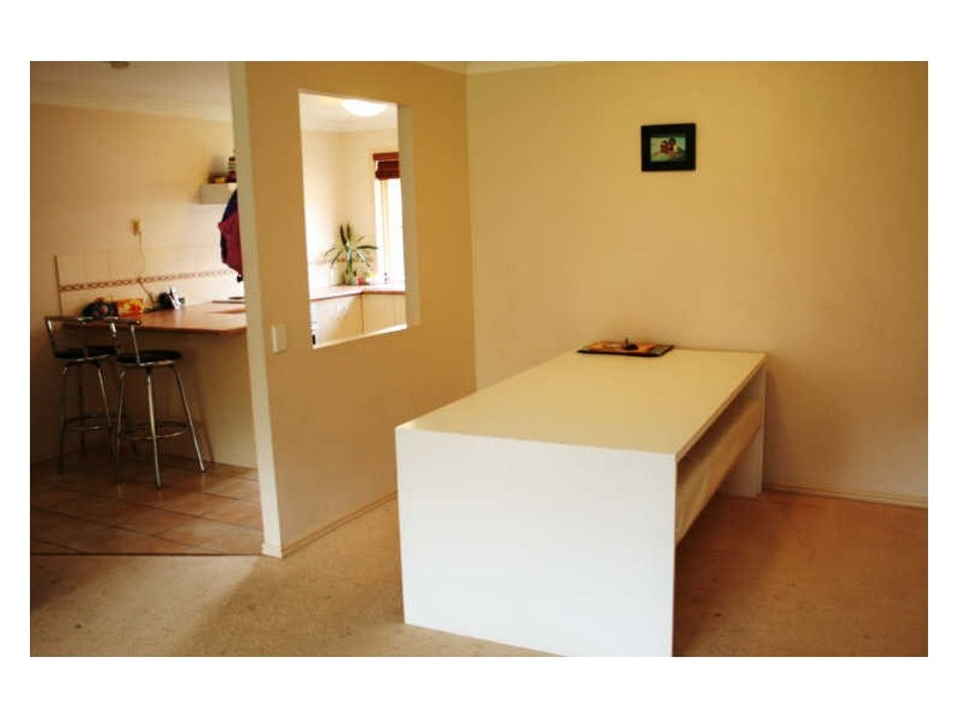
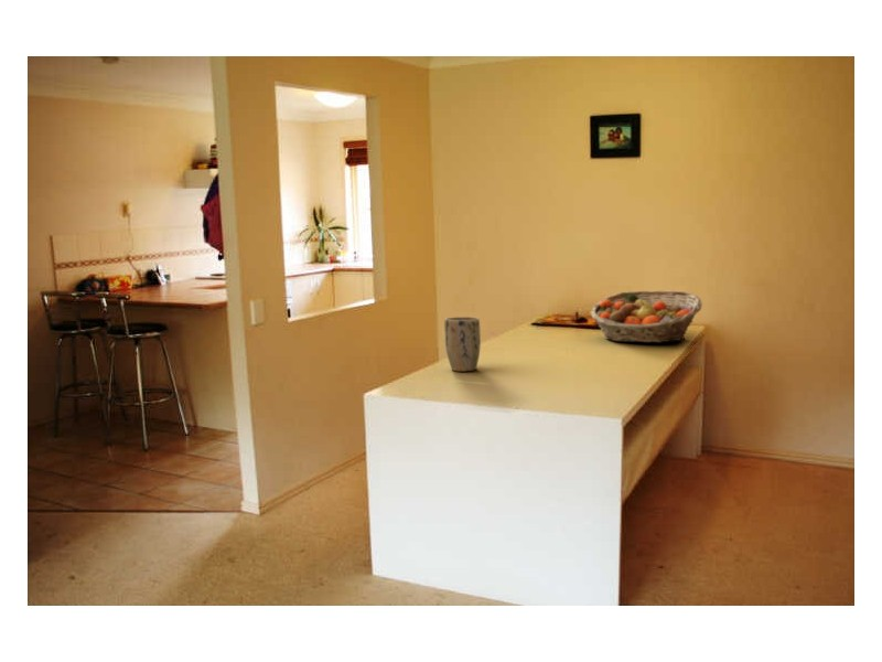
+ plant pot [443,316,482,372]
+ fruit basket [589,290,703,343]
